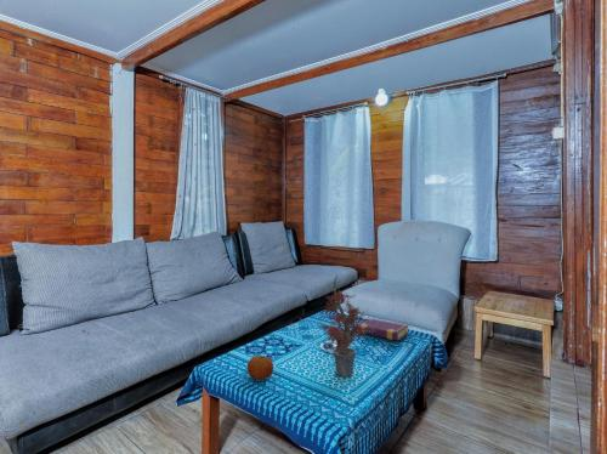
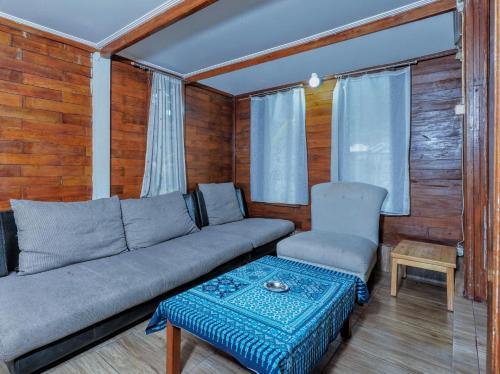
- fruit [246,354,274,381]
- potted plant [317,273,375,378]
- book [358,317,410,342]
